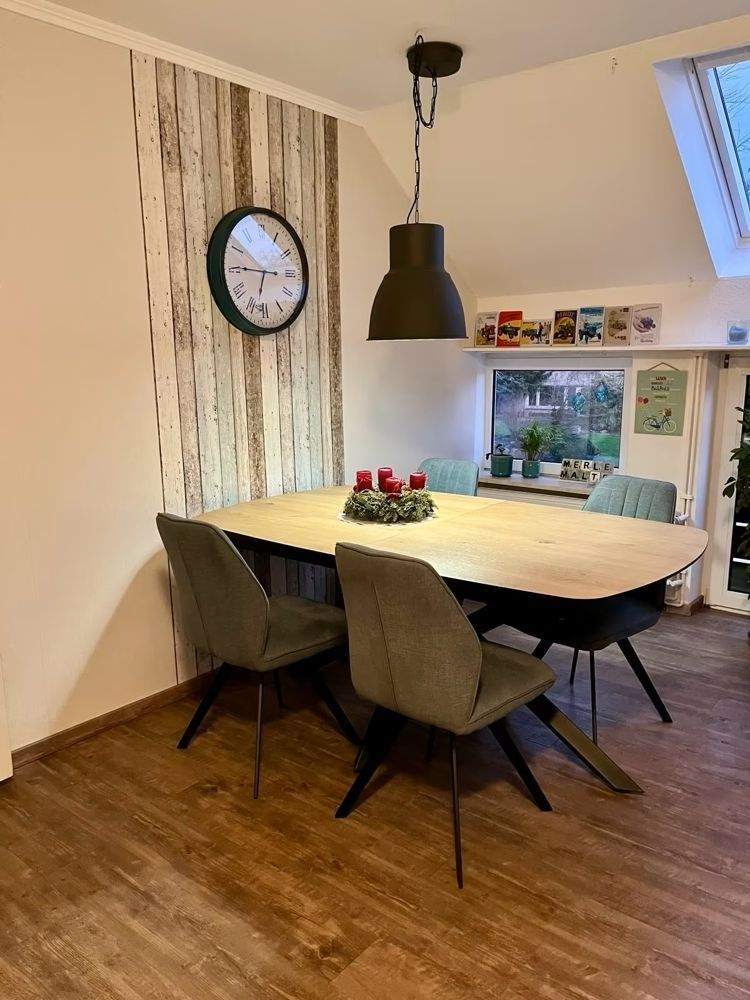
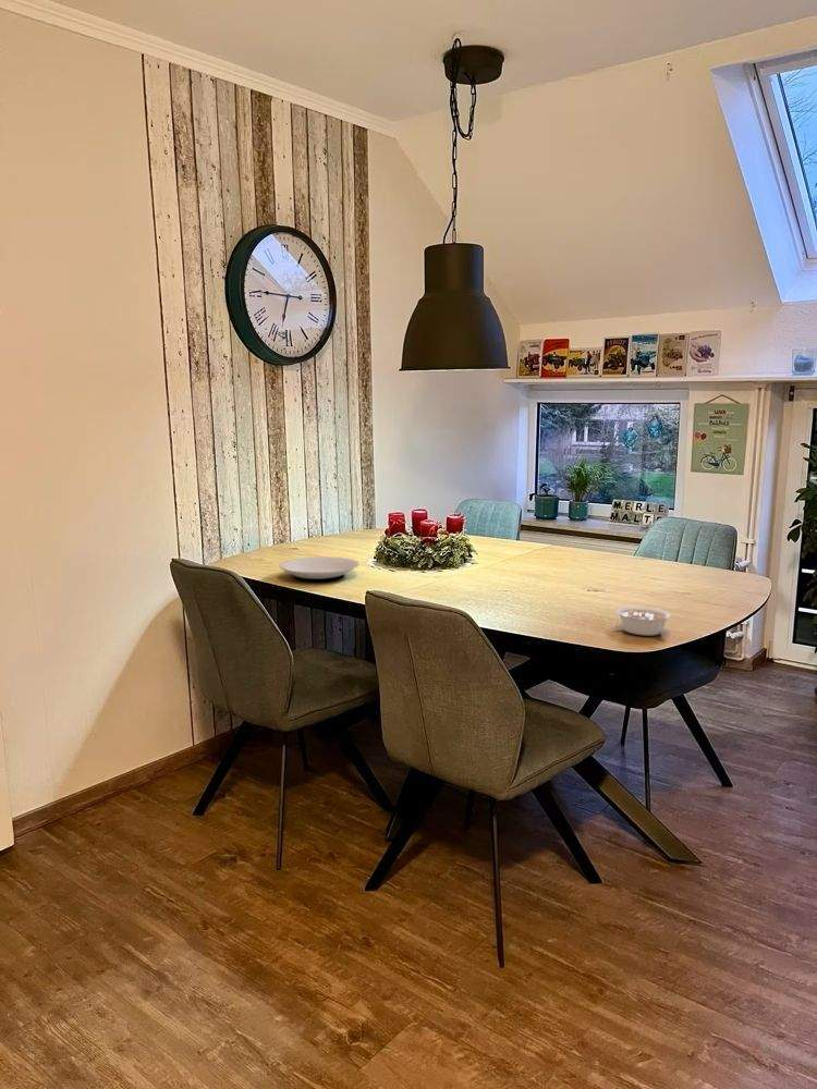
+ plate [278,555,361,583]
+ legume [615,605,672,637]
